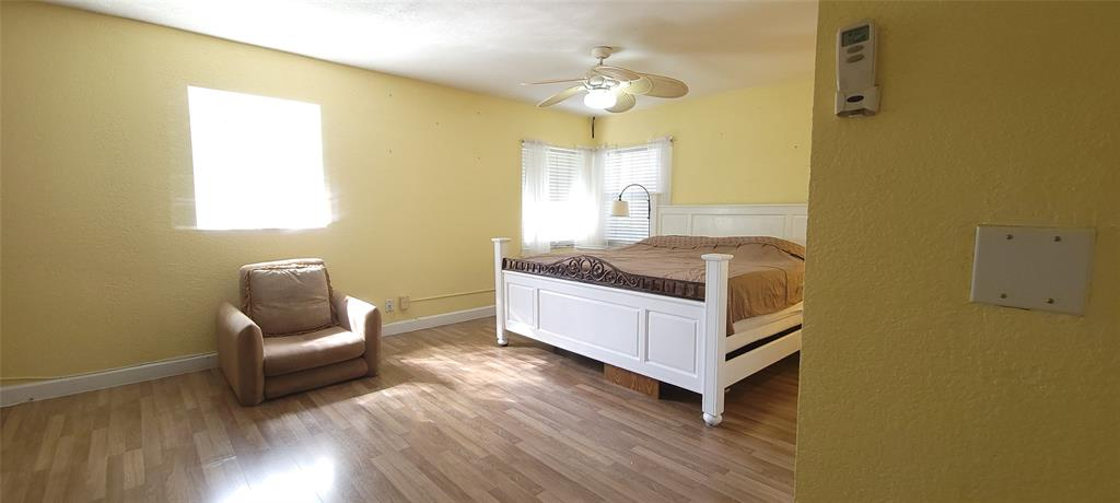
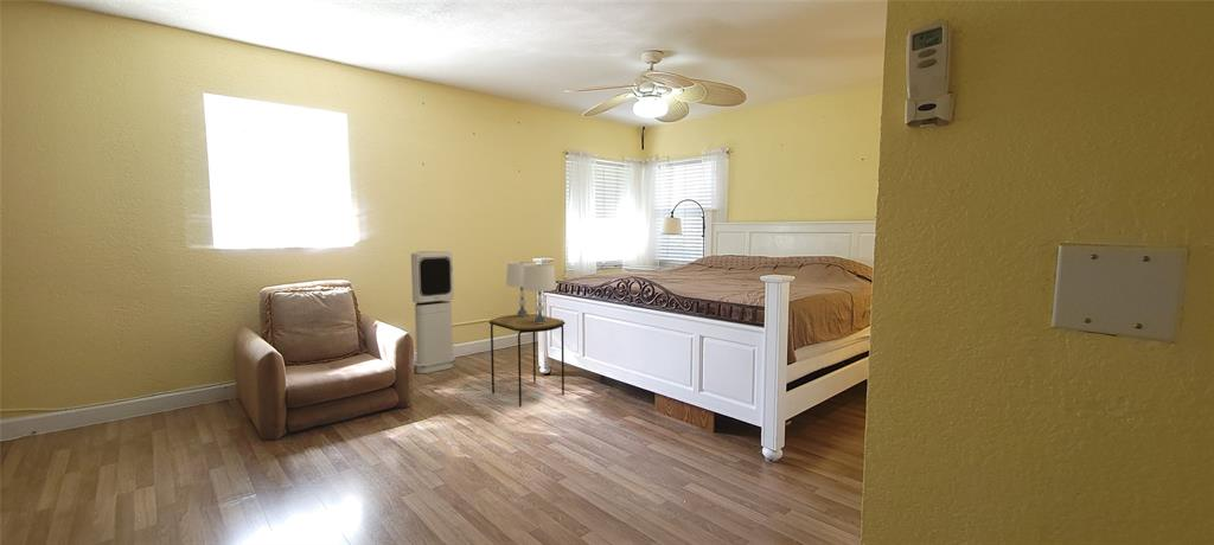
+ side table [488,313,567,408]
+ table lamp [505,261,557,323]
+ air purifier [410,250,456,374]
